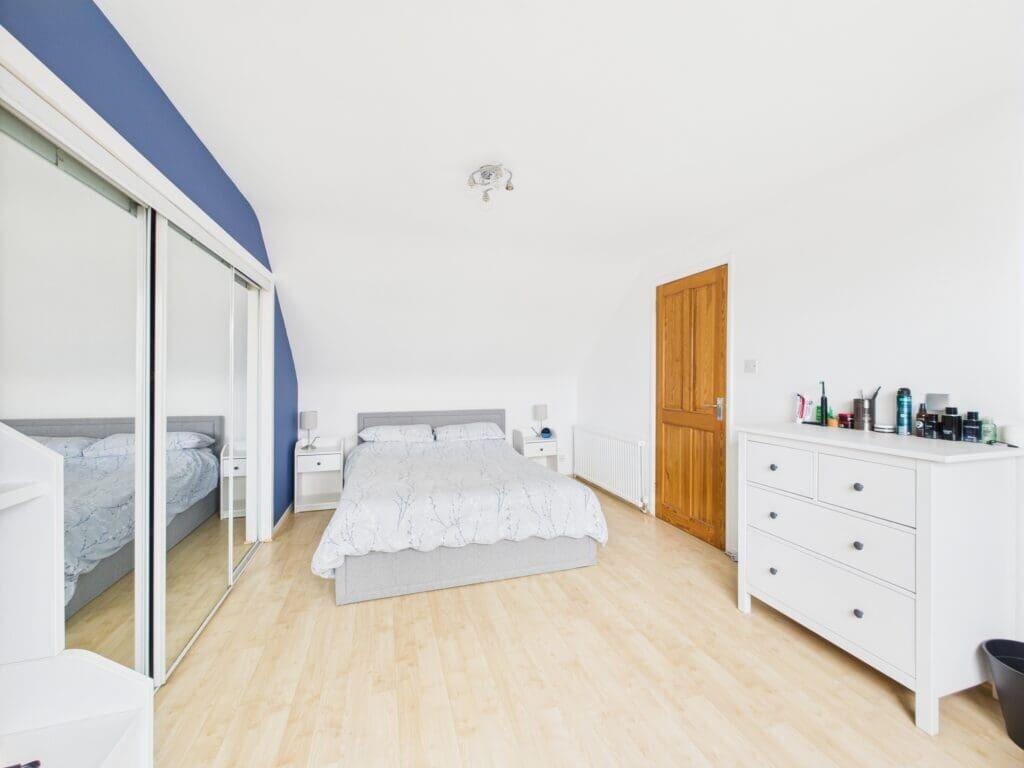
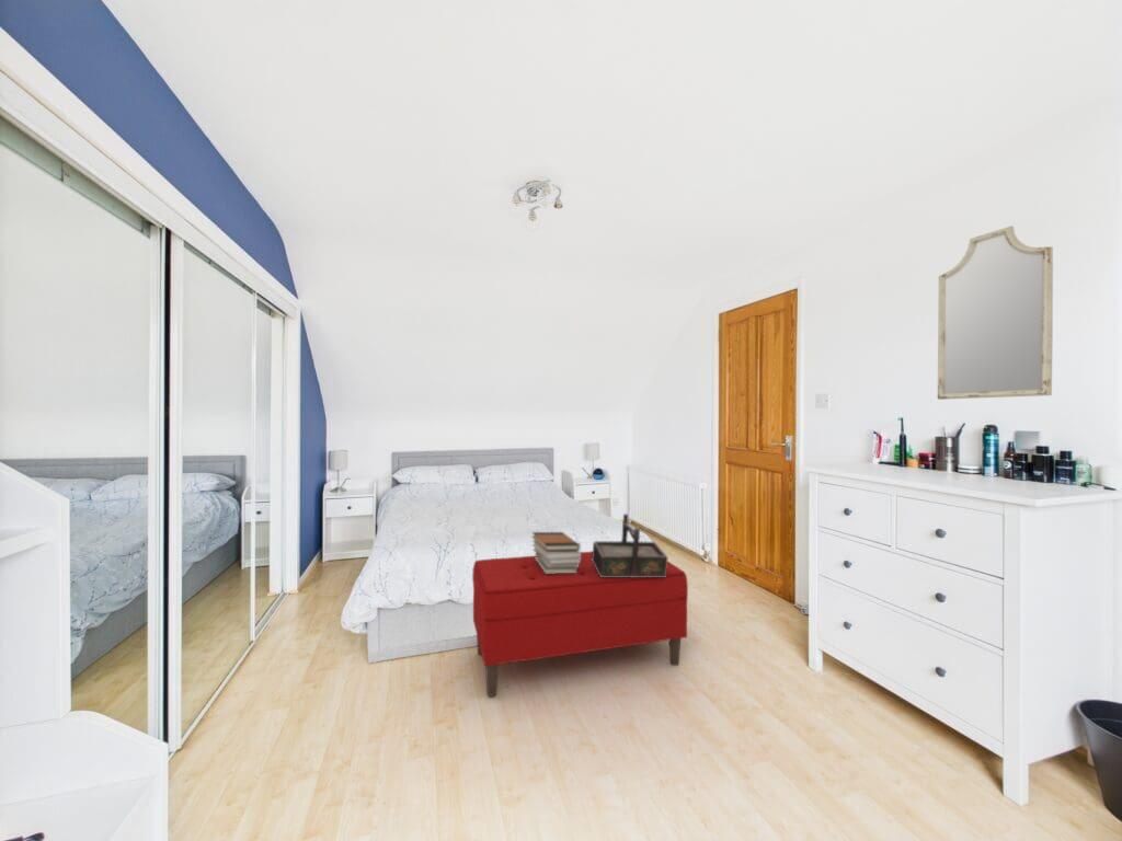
+ bench [471,551,689,698]
+ home mirror [937,224,1054,401]
+ decorative box [592,512,668,577]
+ book stack [530,531,582,574]
